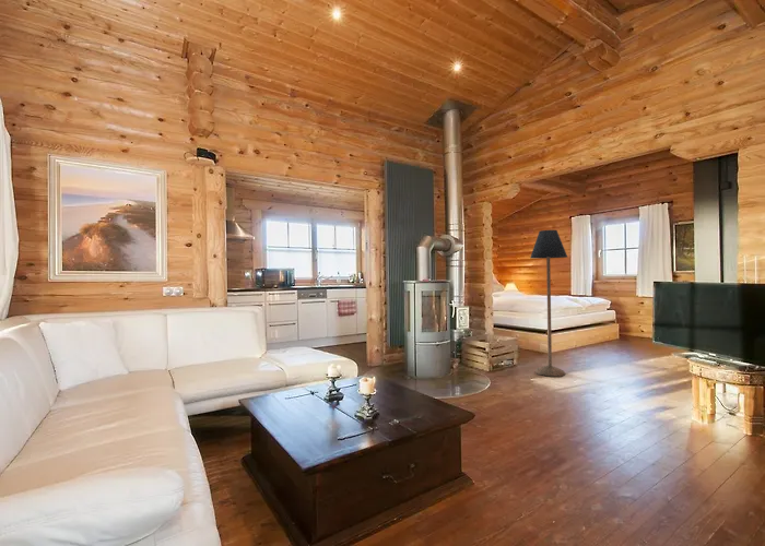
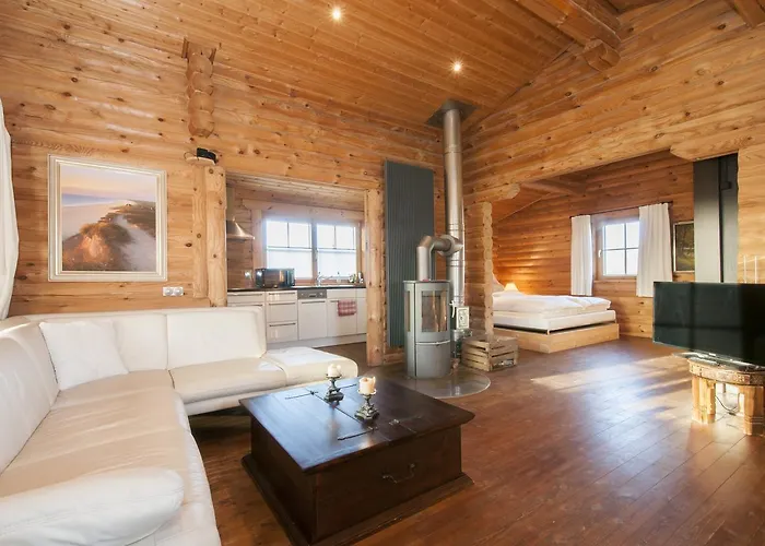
- floor lamp [529,229,569,378]
